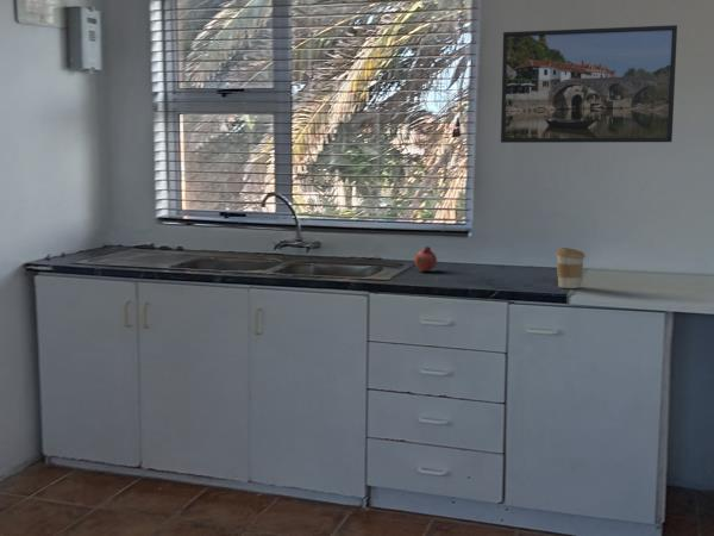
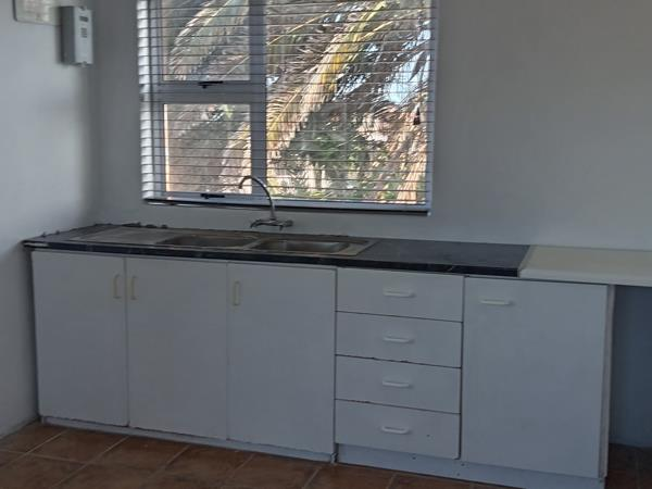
- fruit [414,245,438,272]
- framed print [500,24,678,144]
- coffee cup [556,247,587,289]
